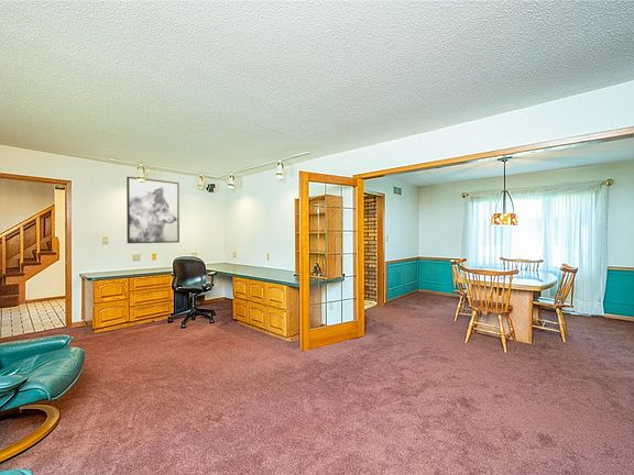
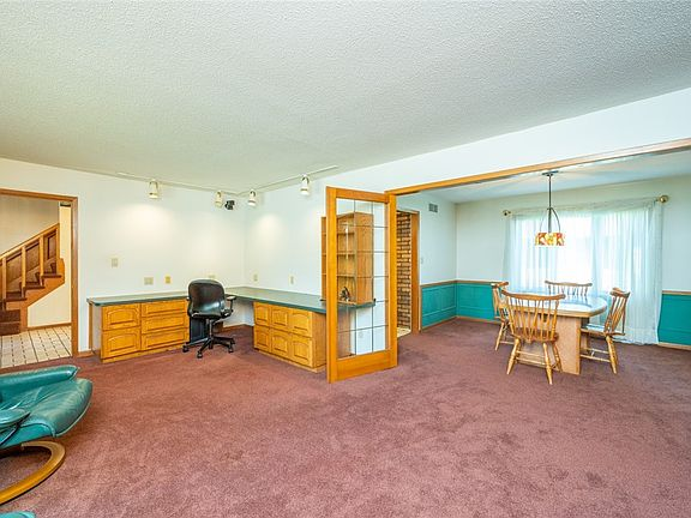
- wall art [125,176,181,244]
